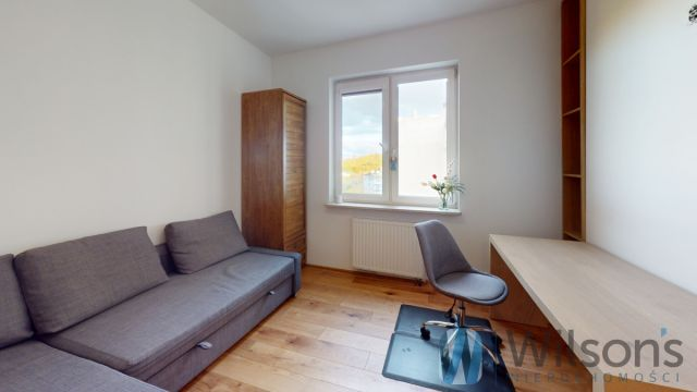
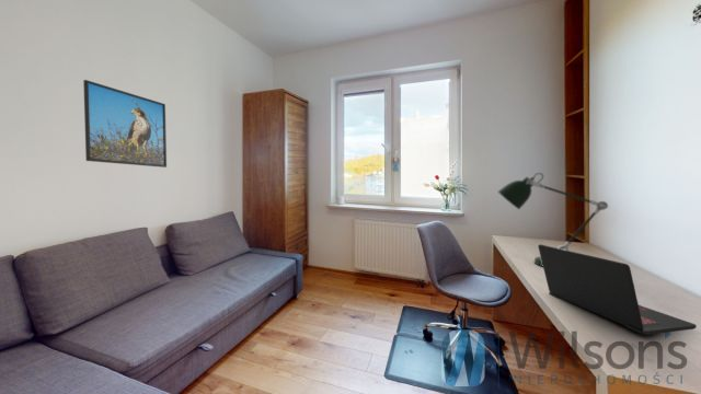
+ desk lamp [497,172,610,267]
+ laptop [537,243,698,336]
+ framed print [82,79,168,169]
